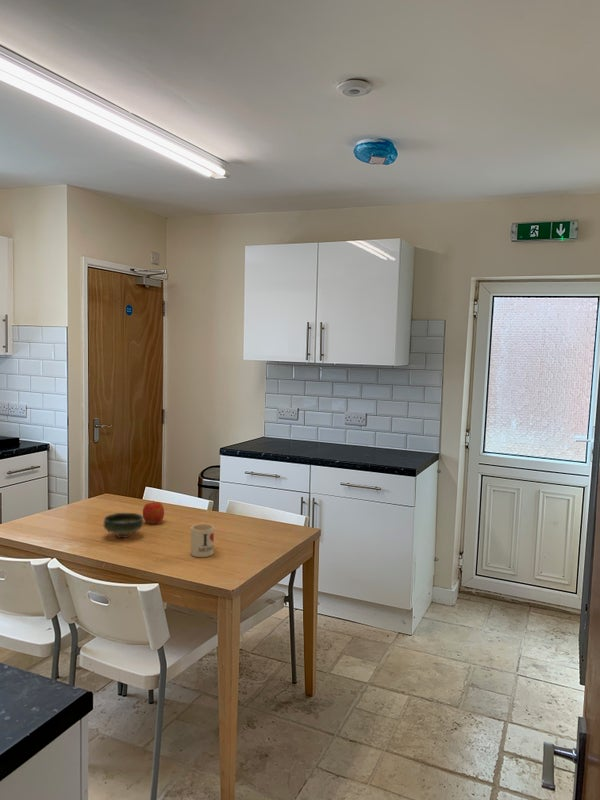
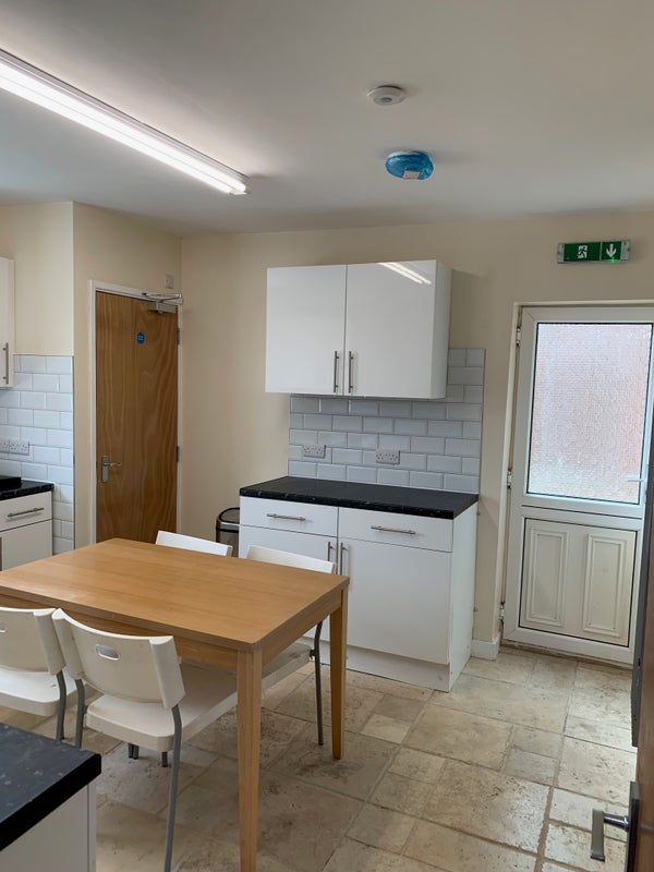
- apple [142,501,165,525]
- mug [190,523,215,558]
- bowl [103,512,144,539]
